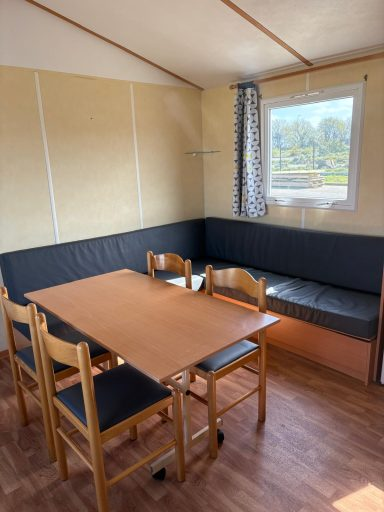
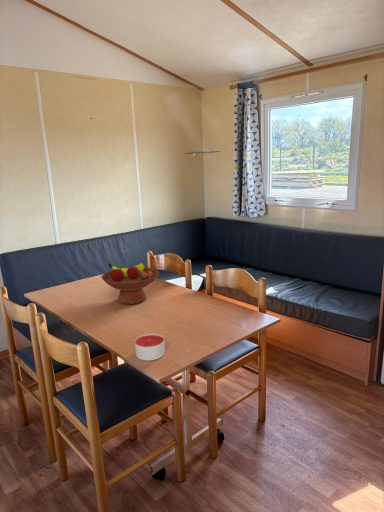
+ candle [134,333,166,362]
+ fruit bowl [100,262,160,305]
